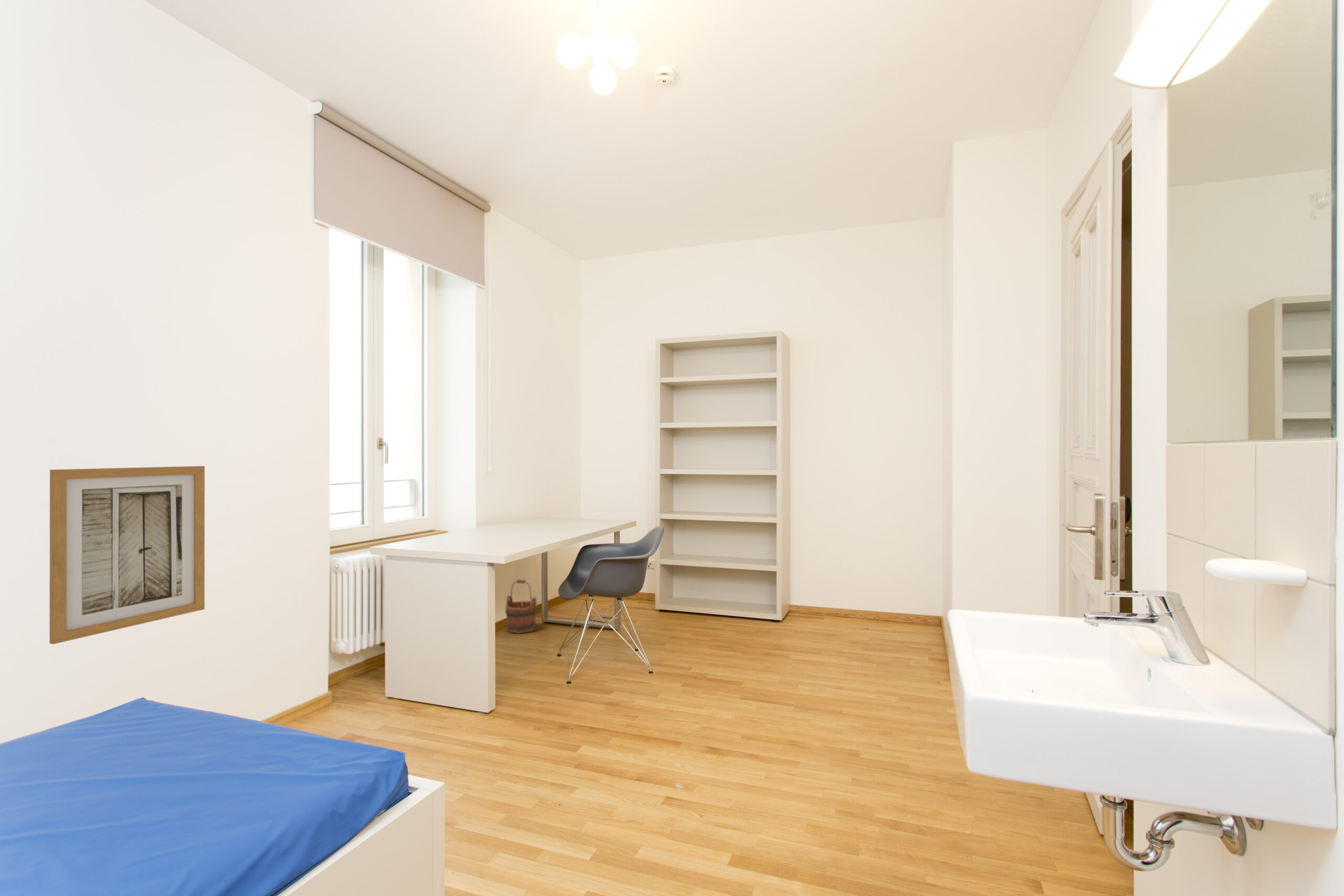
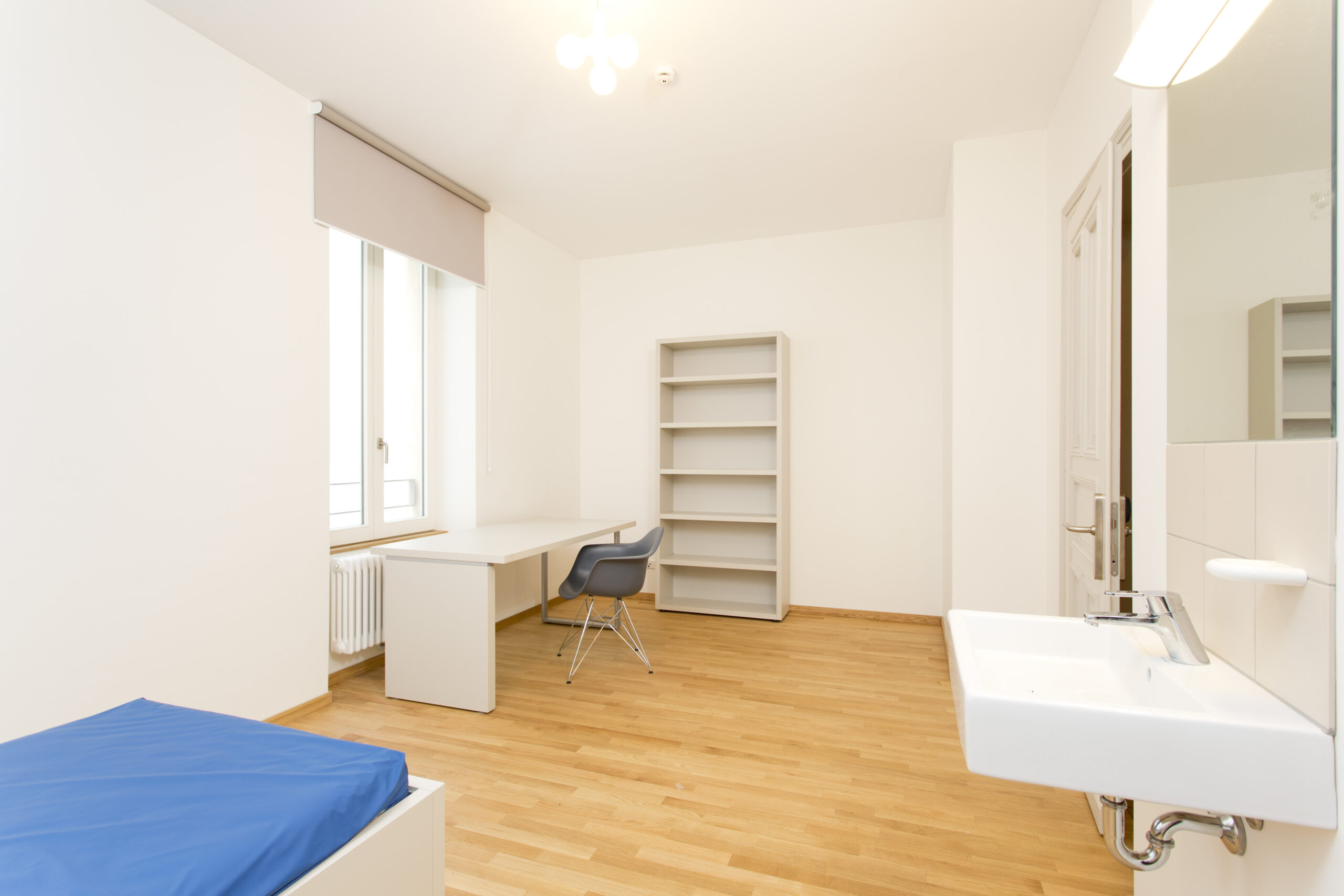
- wooden bucket [505,579,538,634]
- wall art [49,466,205,645]
